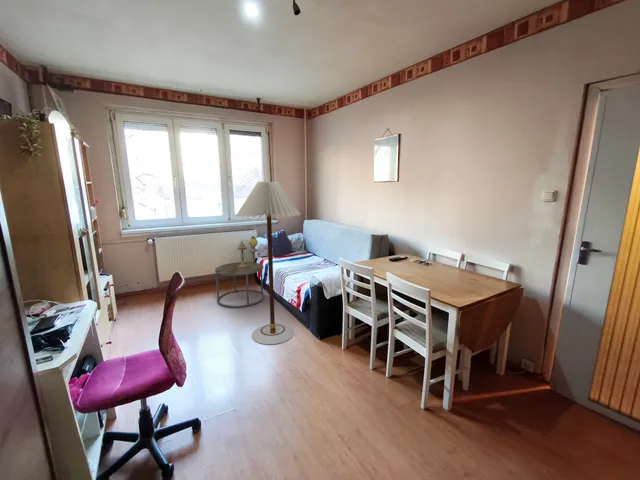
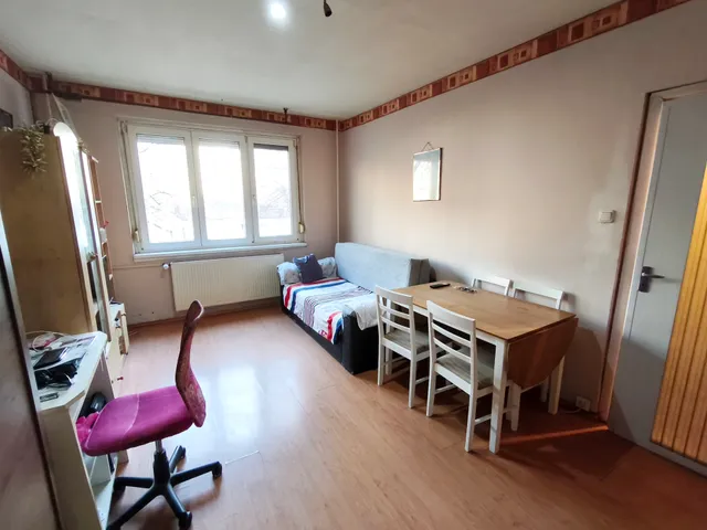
- table lamp [236,235,259,270]
- side table [214,261,266,309]
- floor lamp [235,181,302,345]
